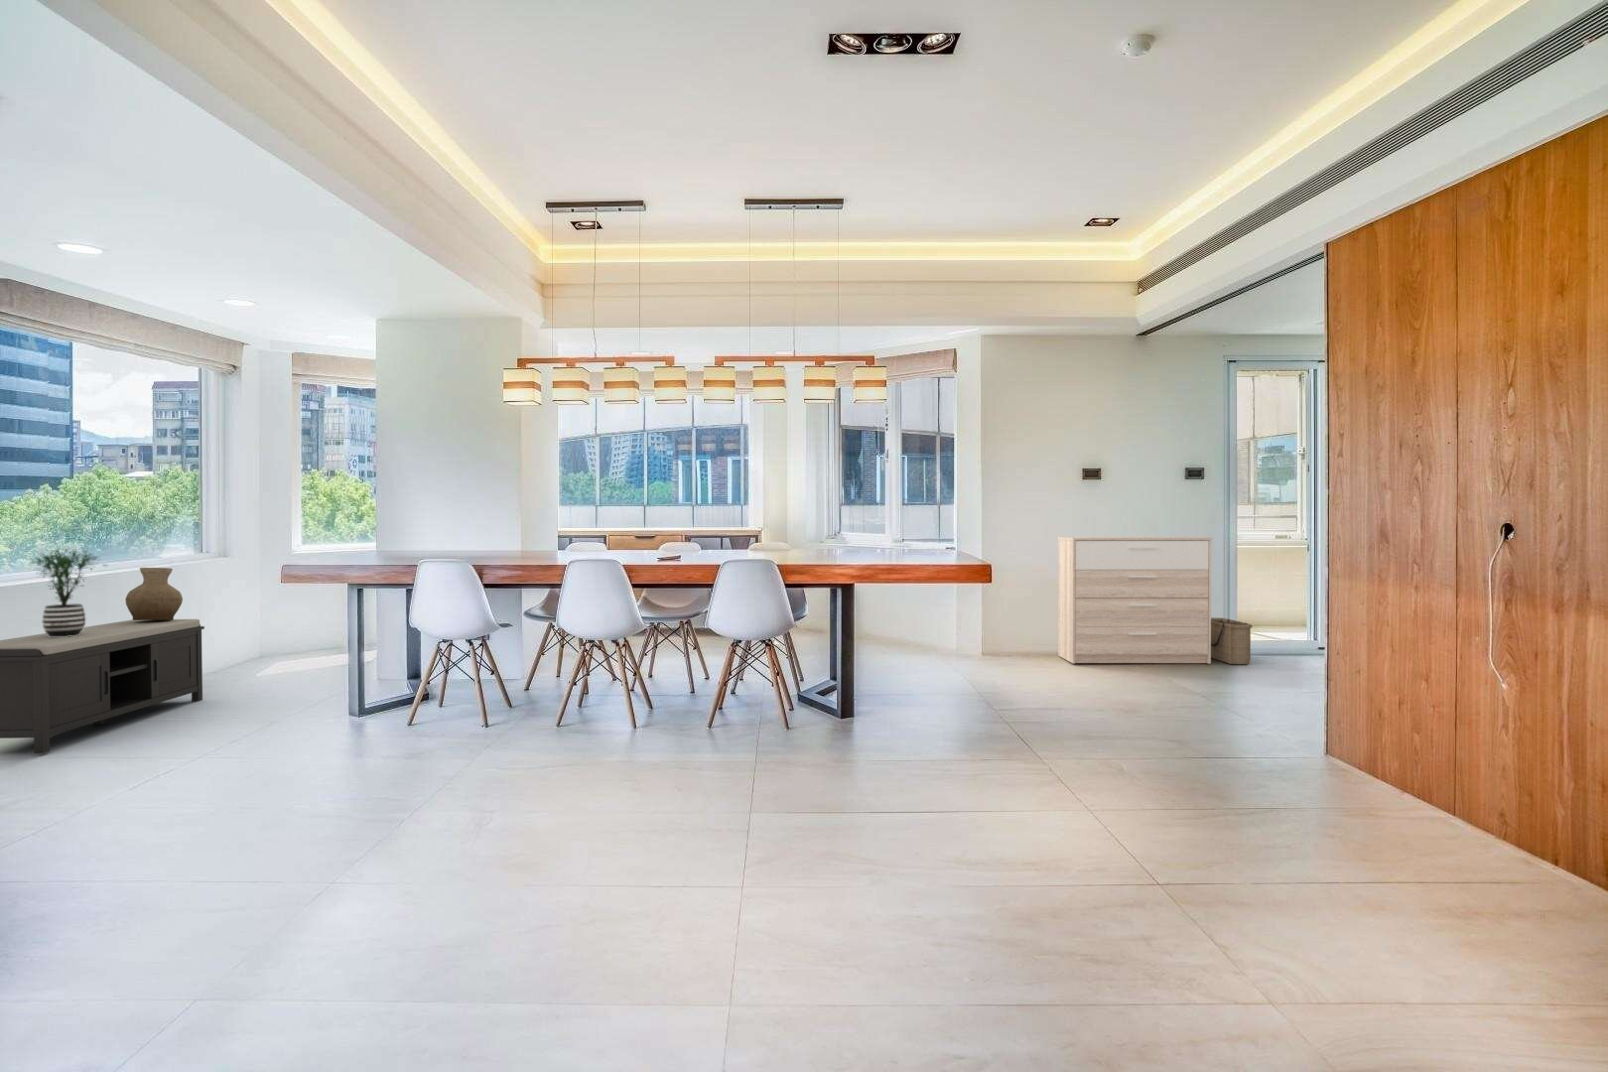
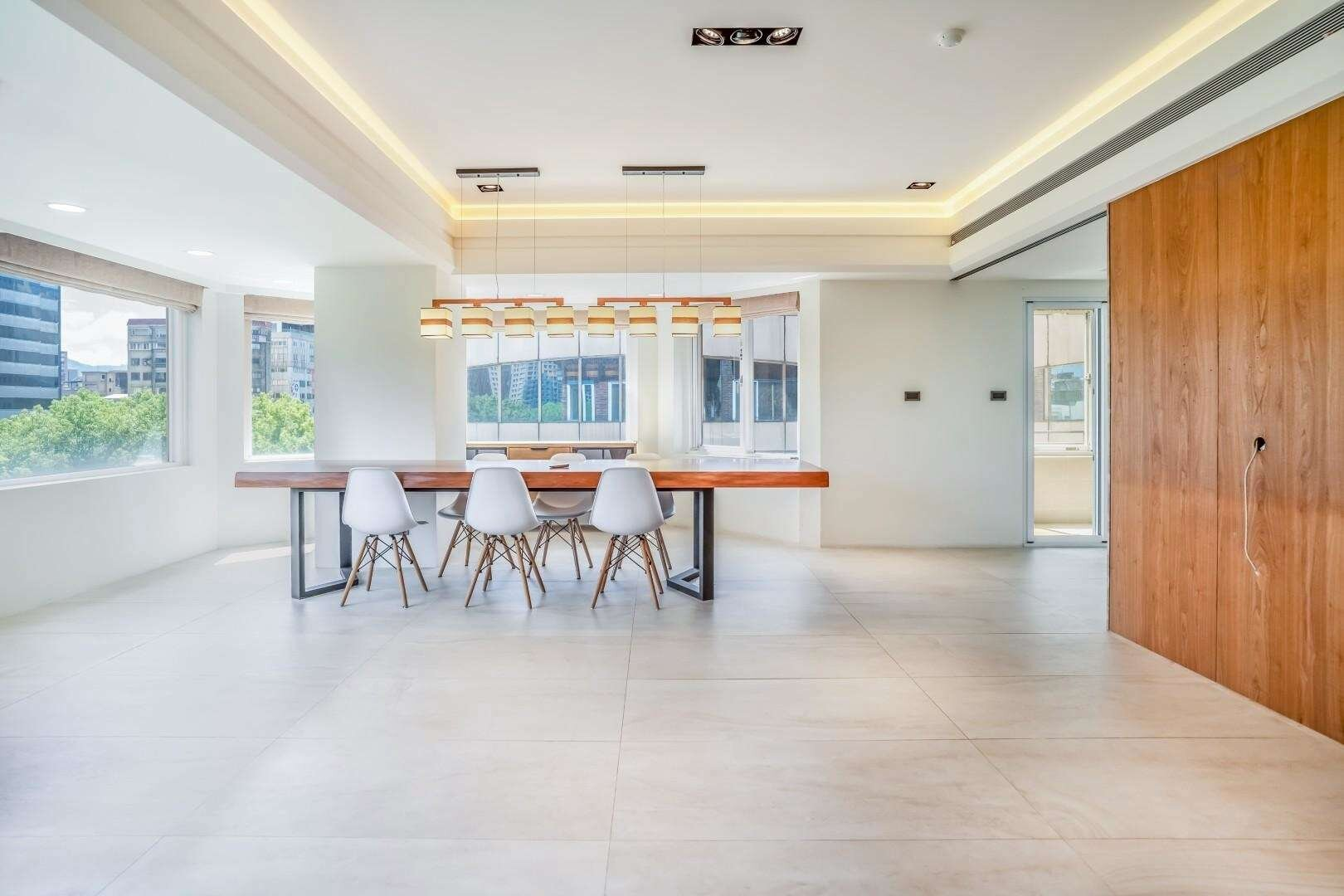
- vase [124,567,183,621]
- potted plant [24,546,108,638]
- basket [1211,616,1254,665]
- sideboard [1058,536,1213,665]
- bench [0,619,206,755]
